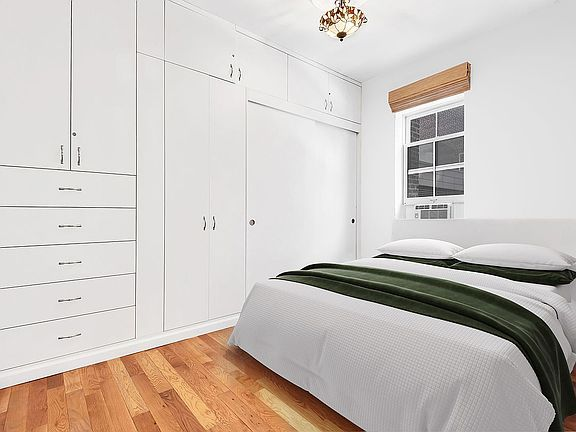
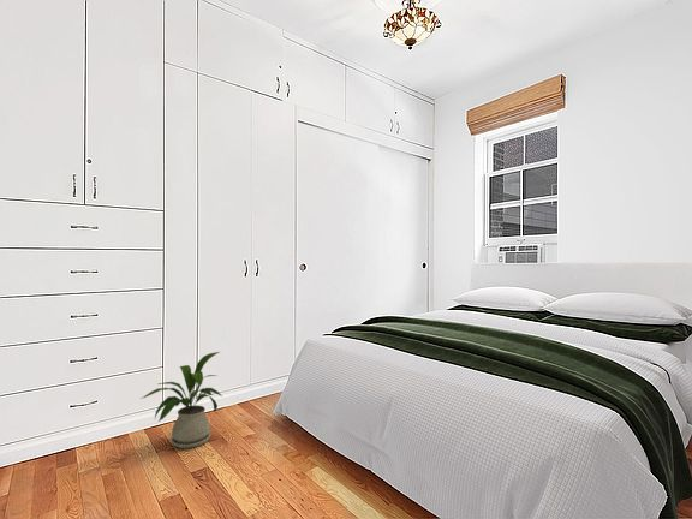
+ house plant [139,351,223,449]
